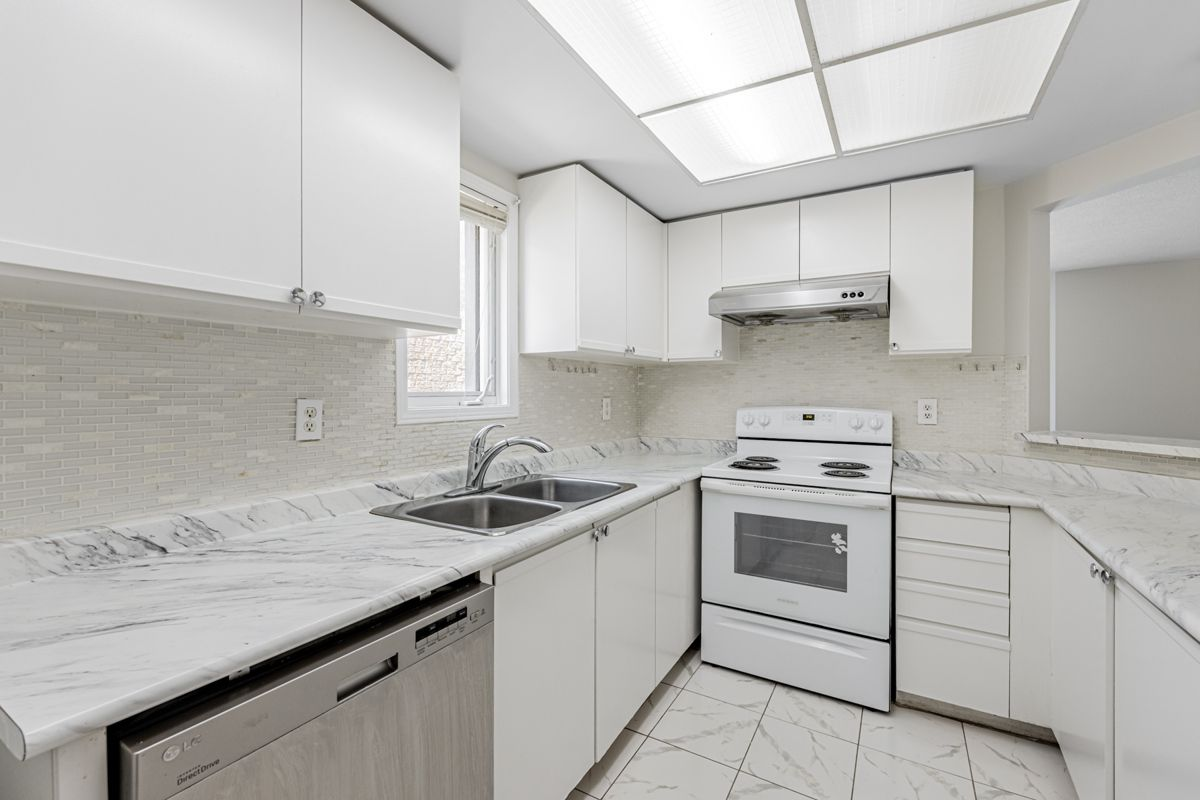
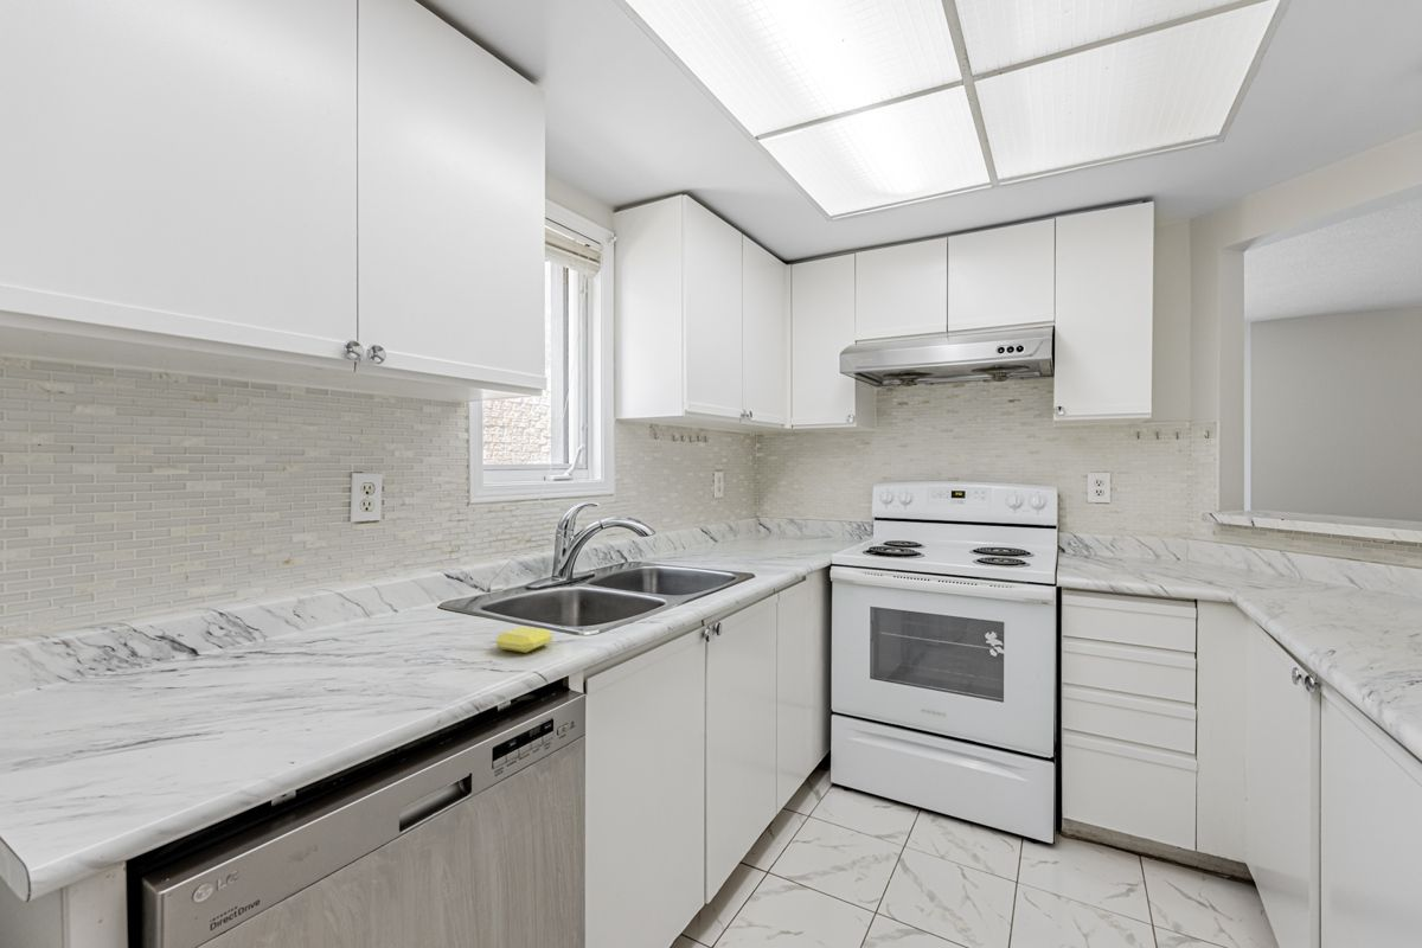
+ soap bar [495,626,553,654]
